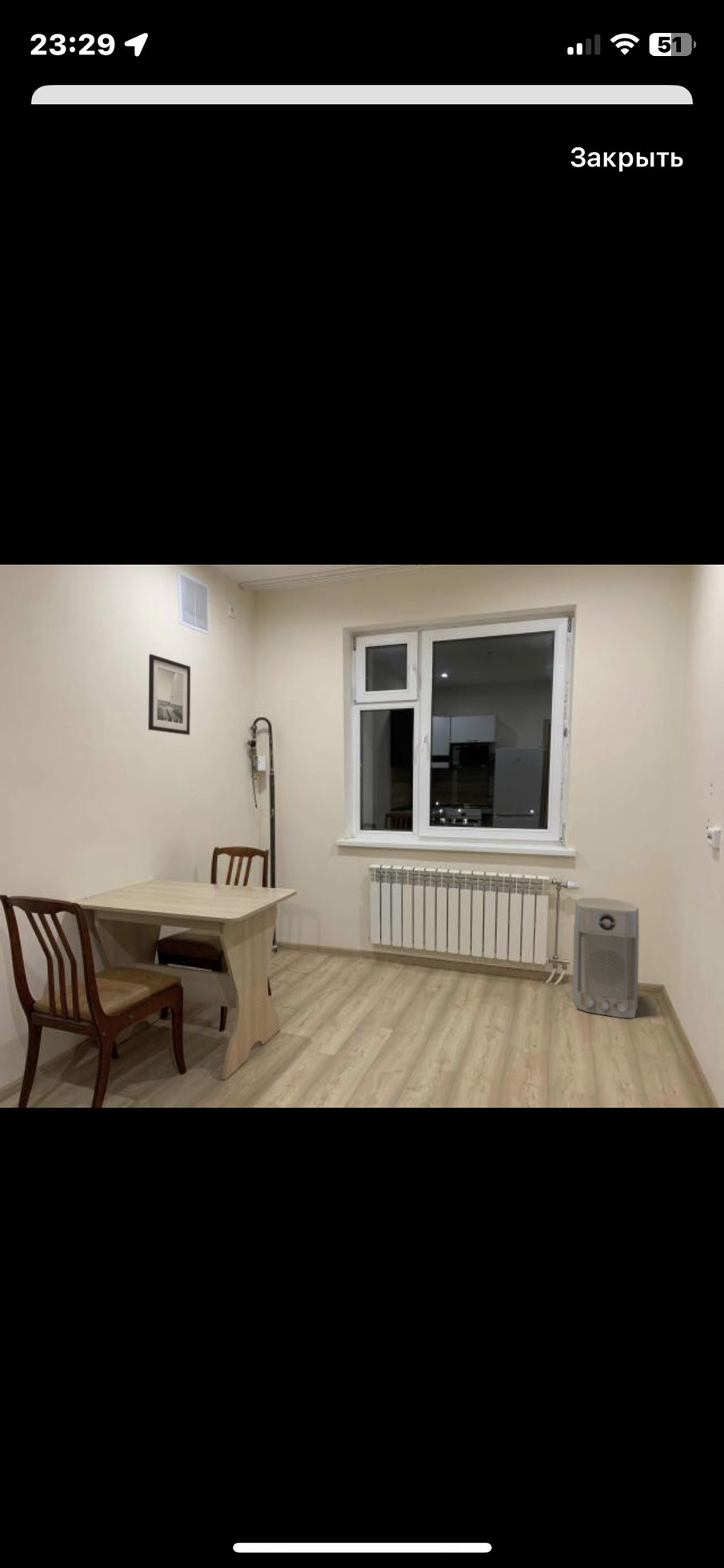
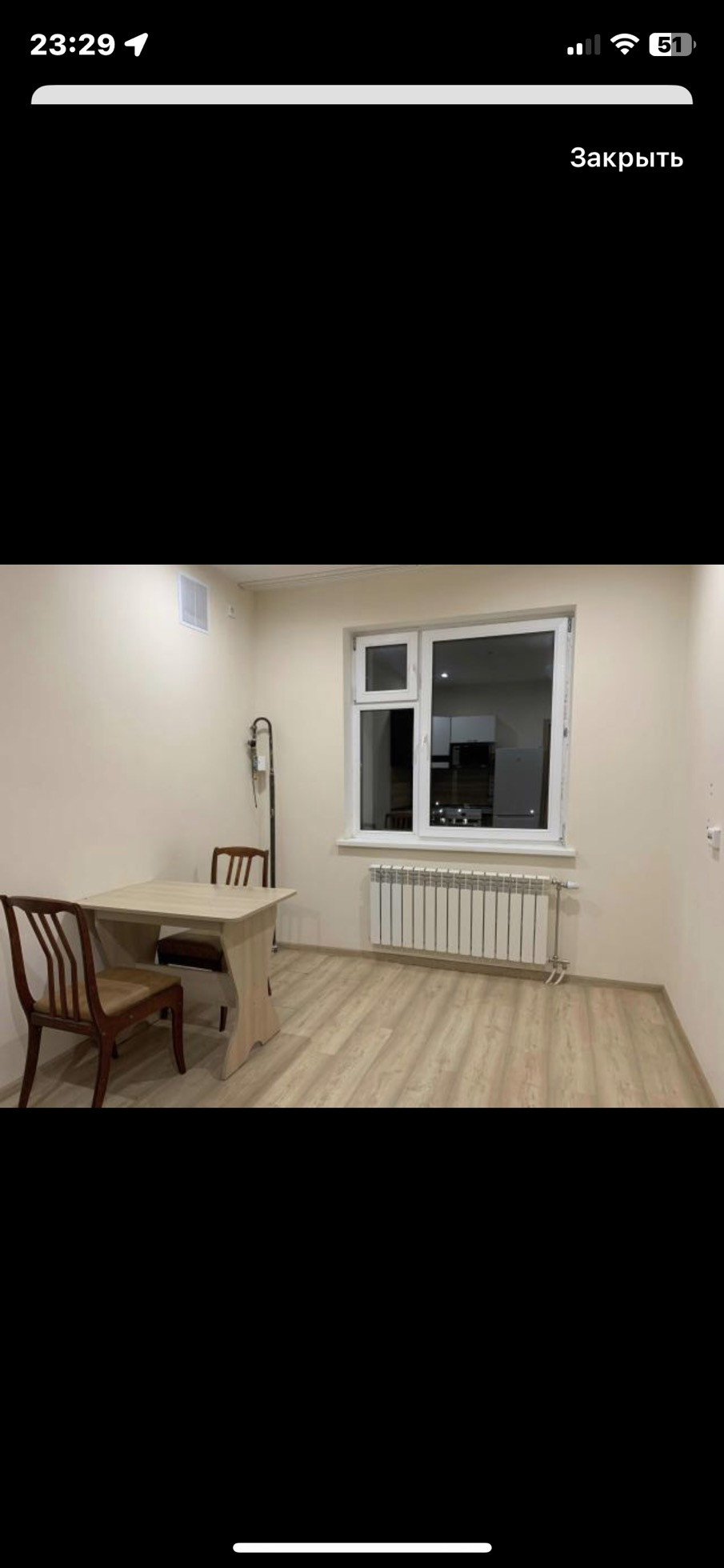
- air purifier [572,897,640,1019]
- wall art [147,654,191,736]
